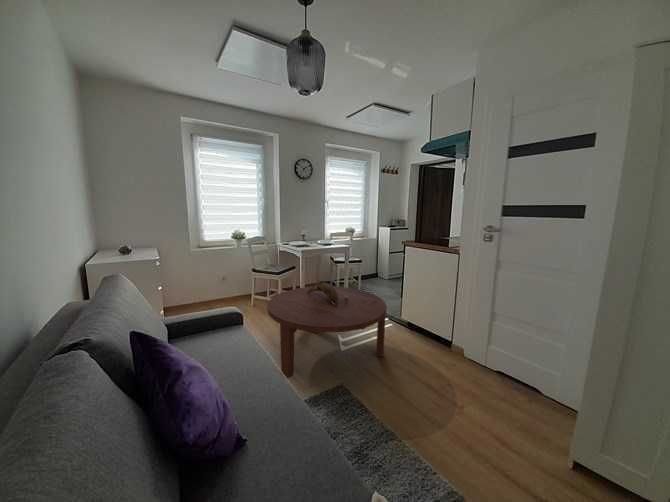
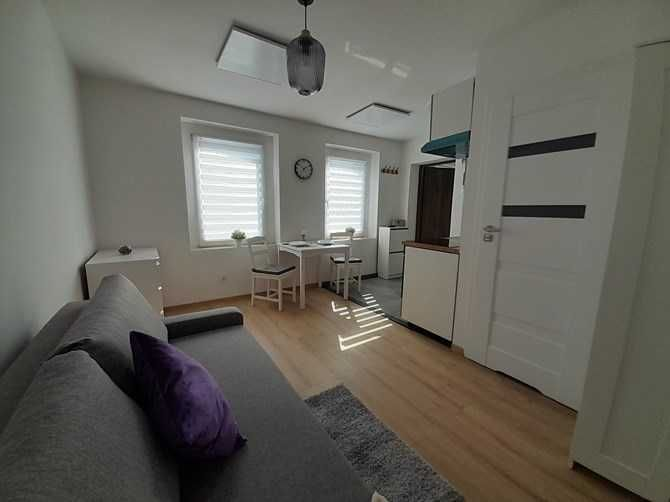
- coffee table [266,285,388,379]
- decorative bowl [307,280,348,305]
